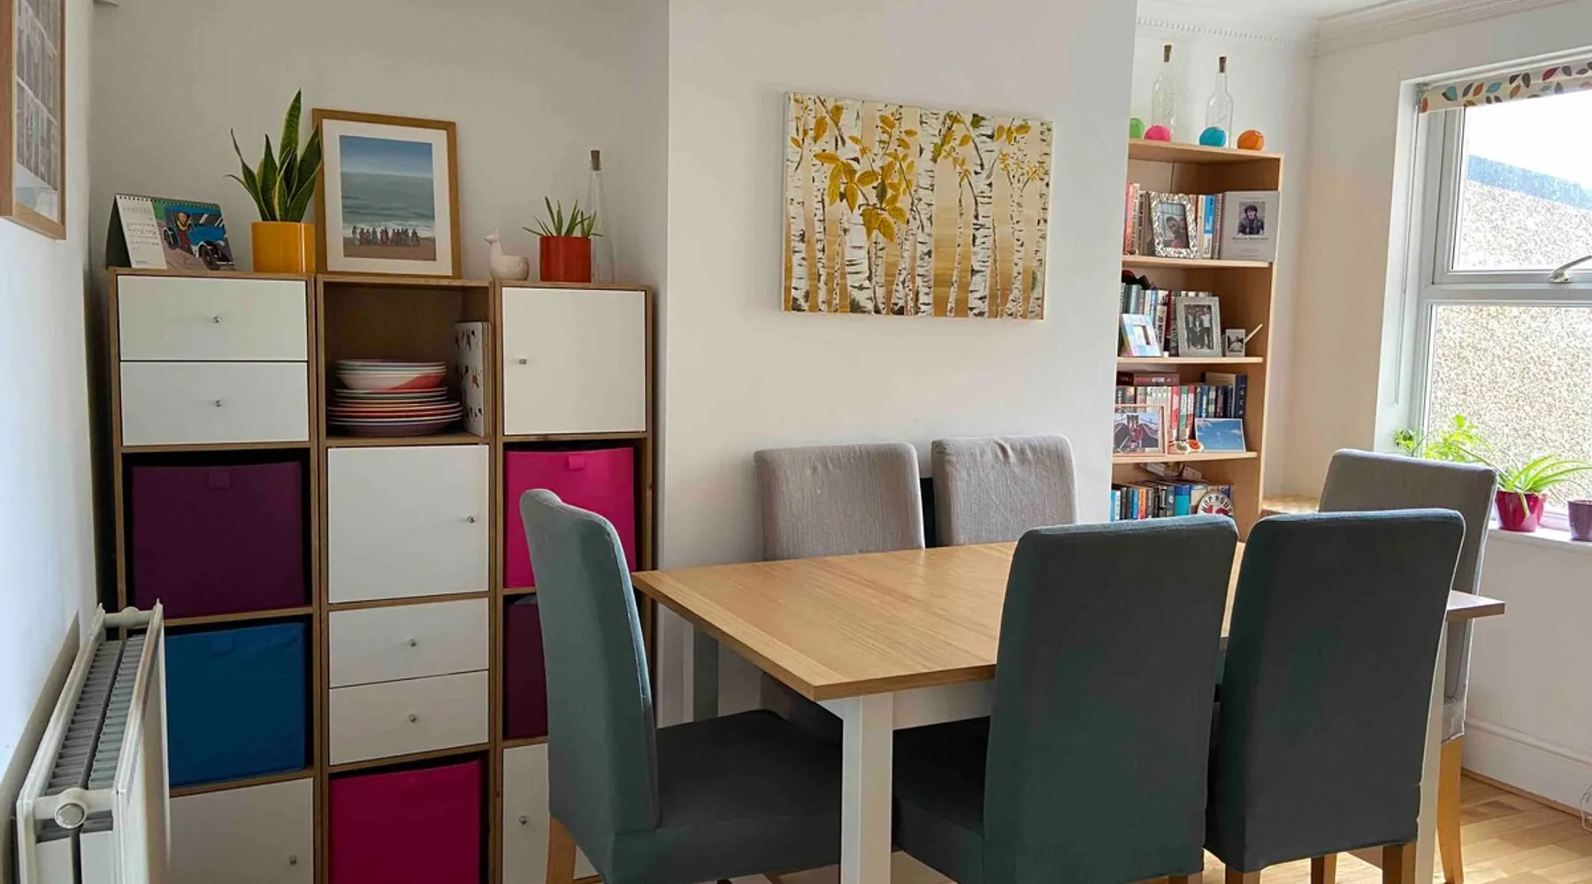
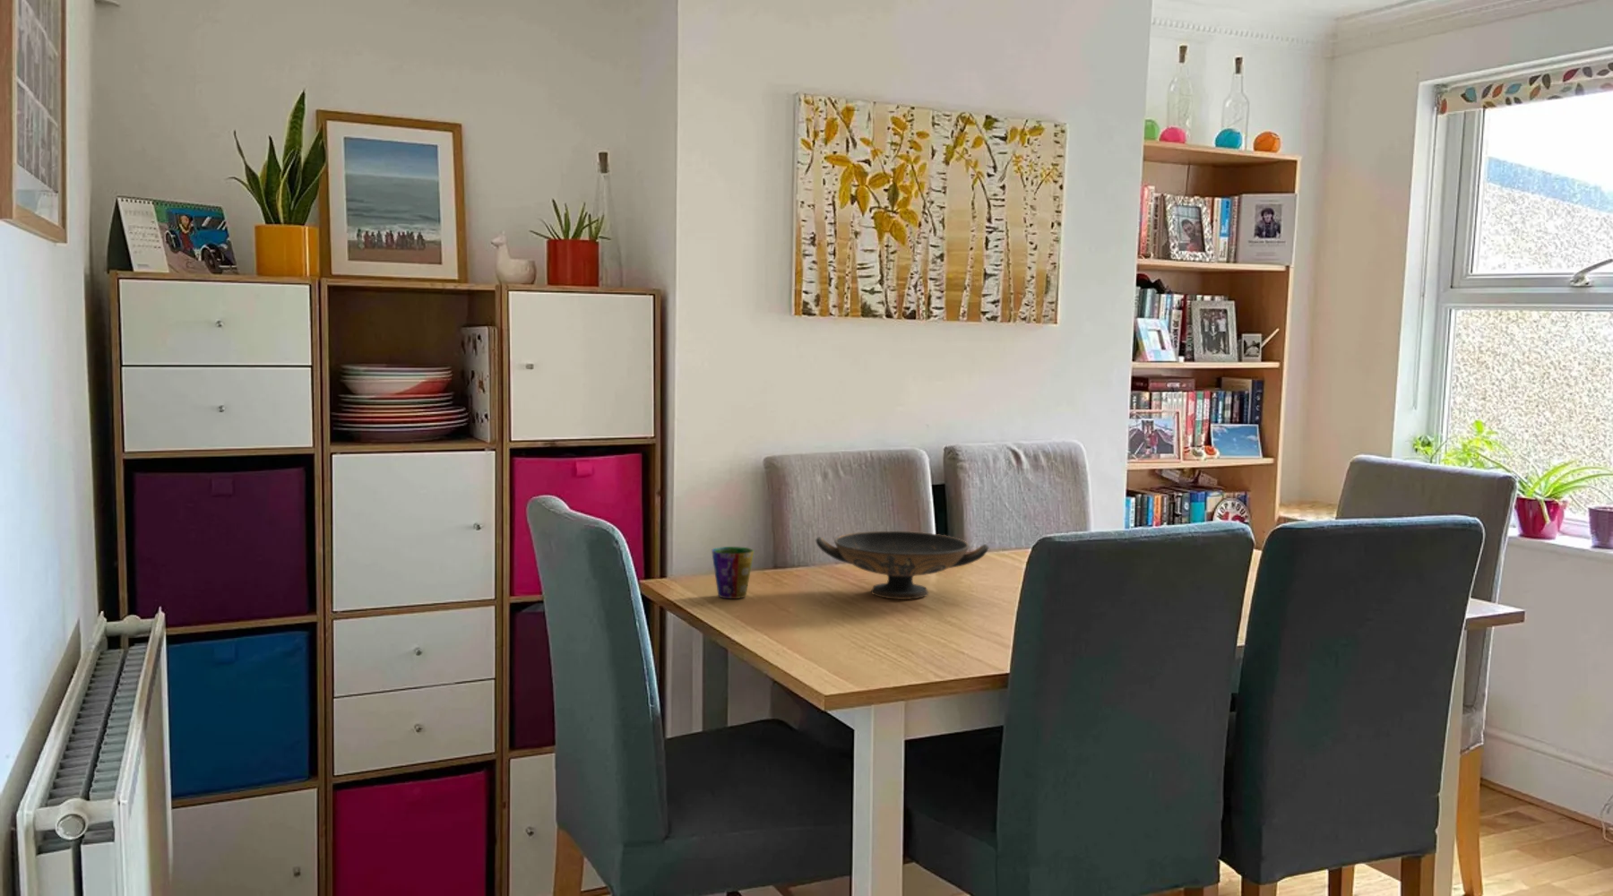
+ cup [711,546,755,599]
+ decorative bowl [815,531,990,600]
